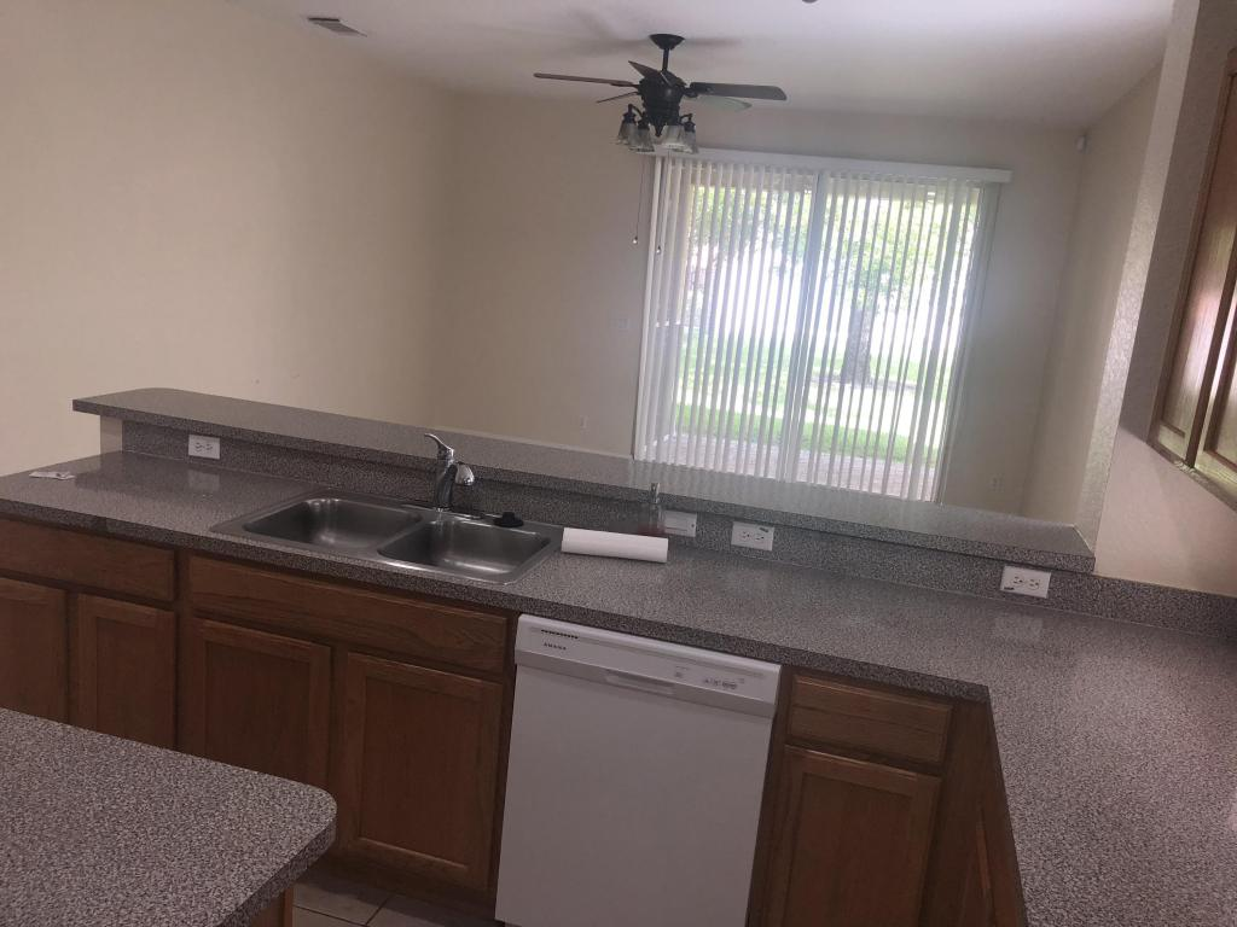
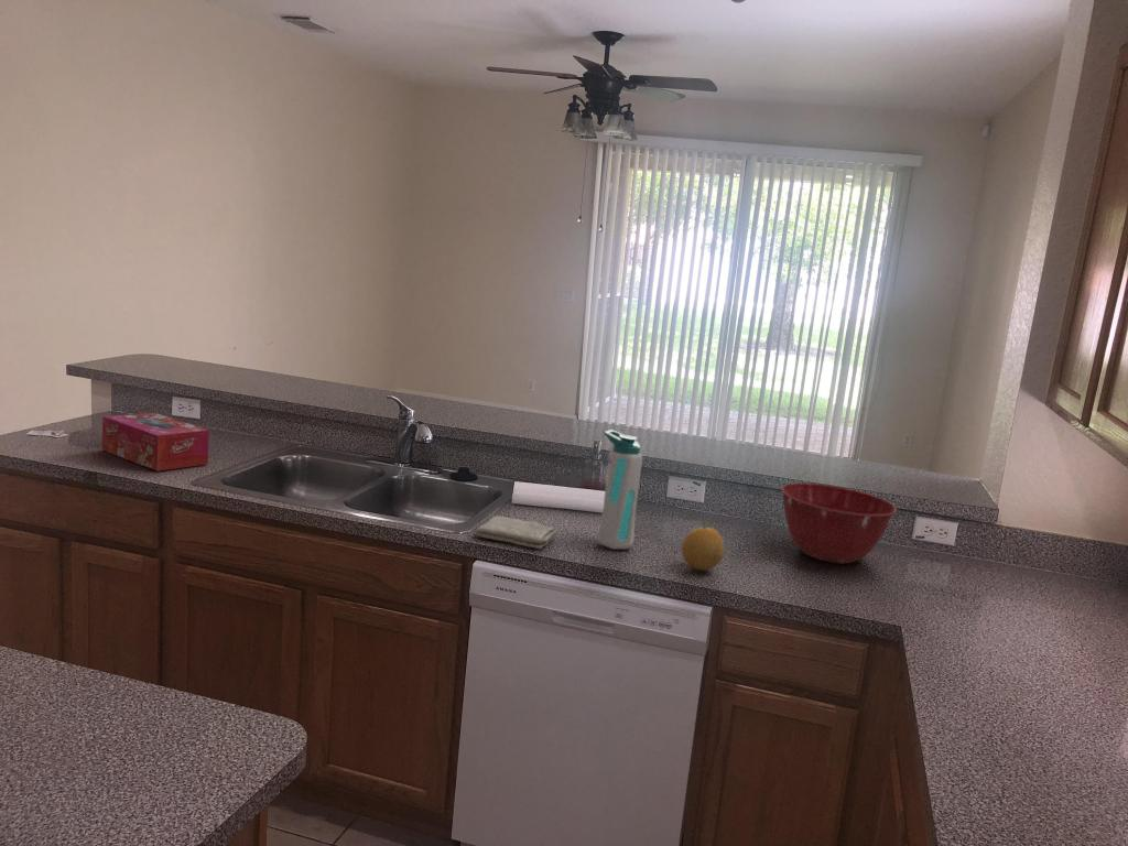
+ washcloth [475,516,557,550]
+ mixing bowl [781,481,898,564]
+ tissue box [101,412,210,471]
+ water bottle [596,429,643,551]
+ fruit [681,527,725,572]
